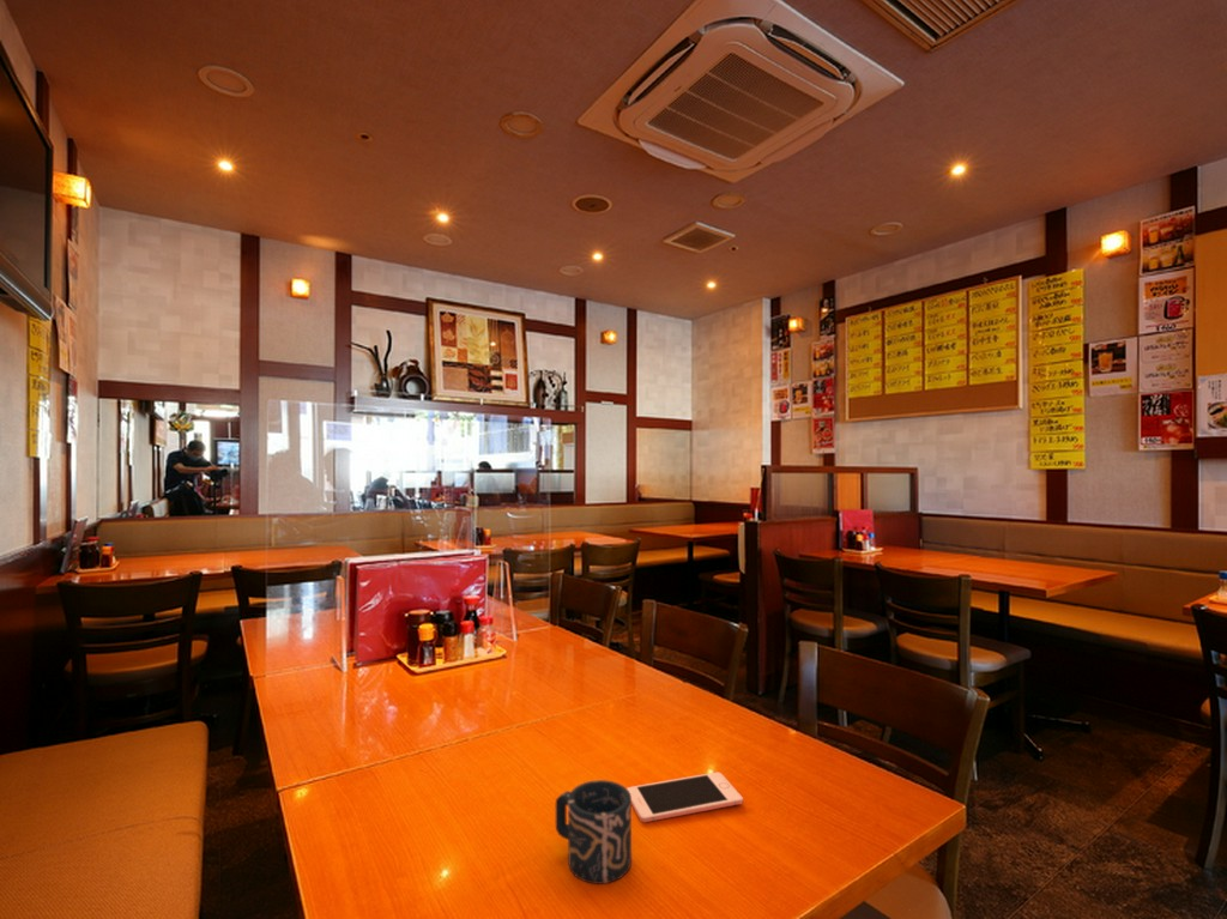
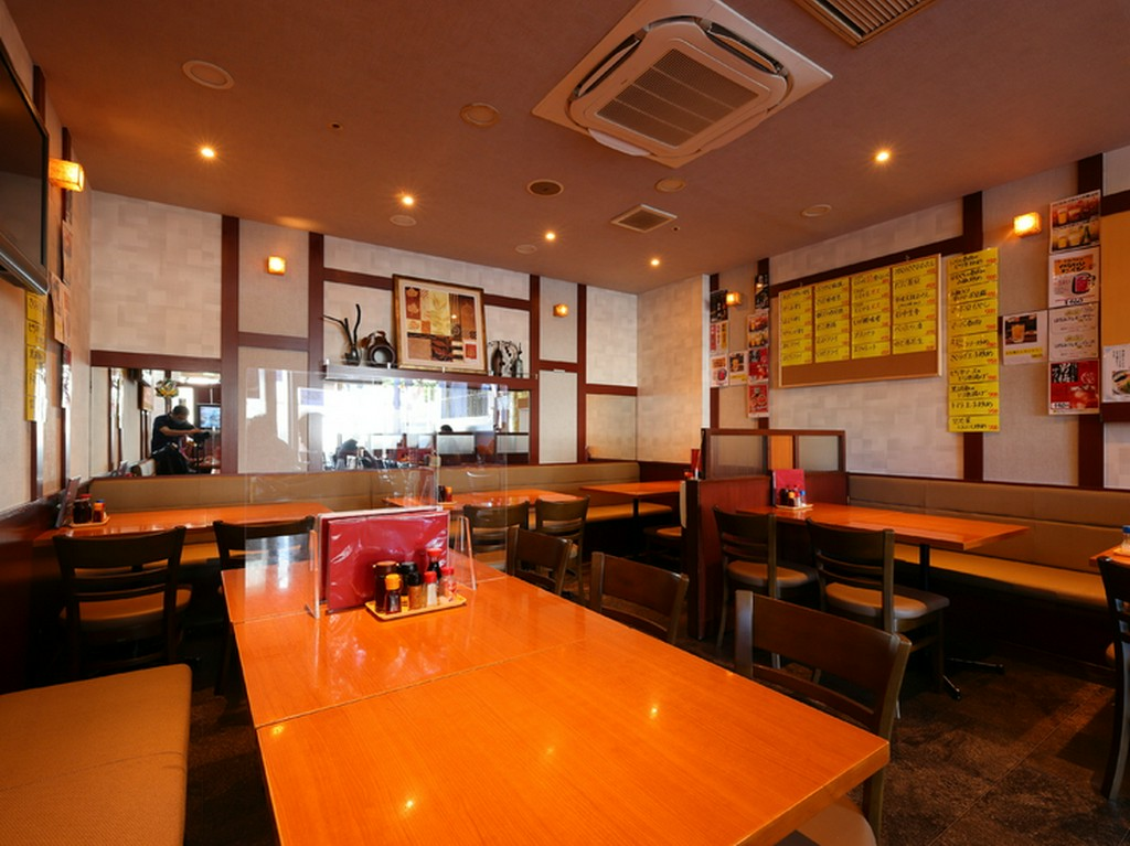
- cup [555,779,633,885]
- cell phone [625,772,744,823]
